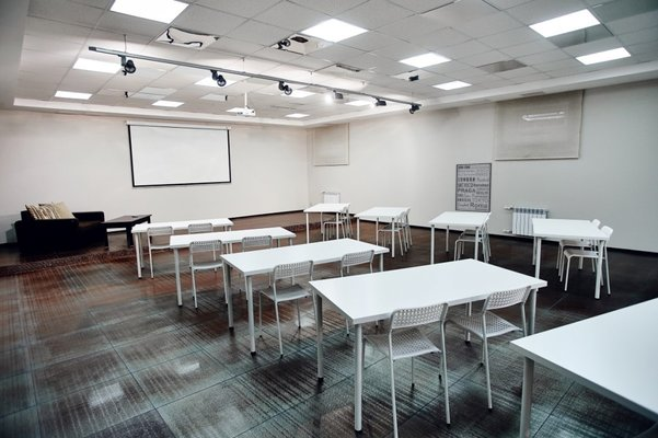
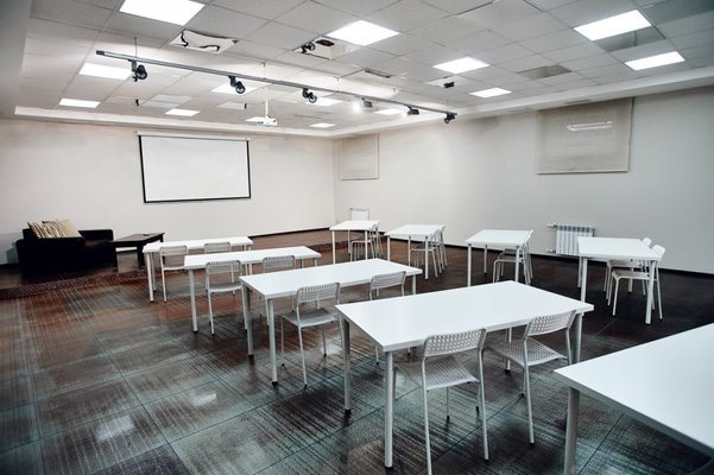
- wall art [454,162,493,214]
